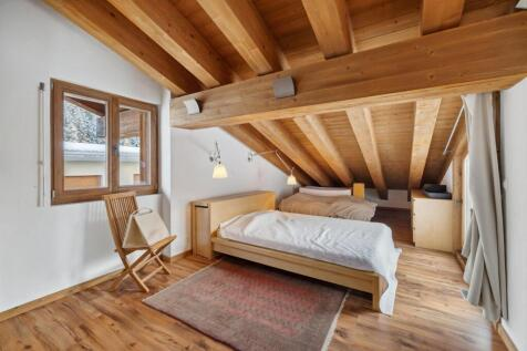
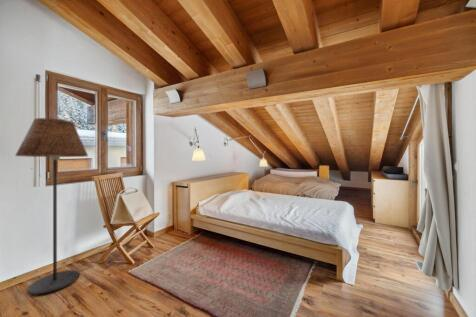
+ floor lamp [14,117,89,296]
